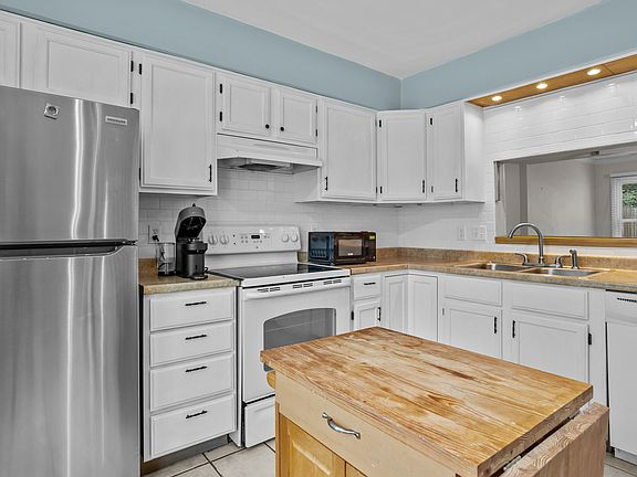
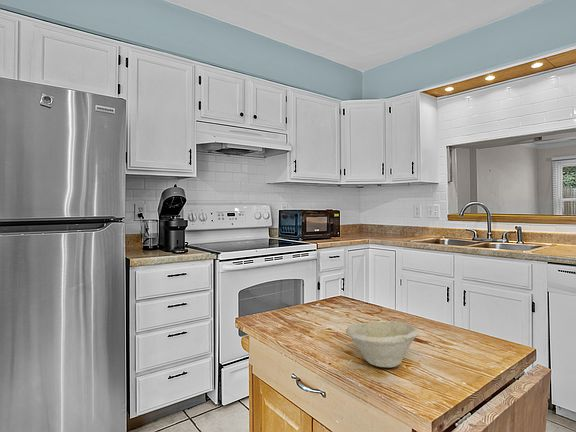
+ bowl [345,320,420,368]
